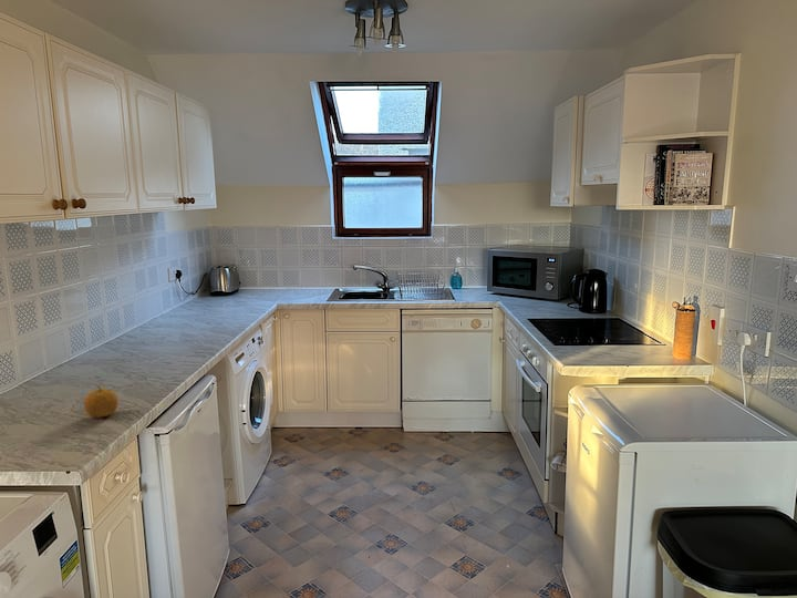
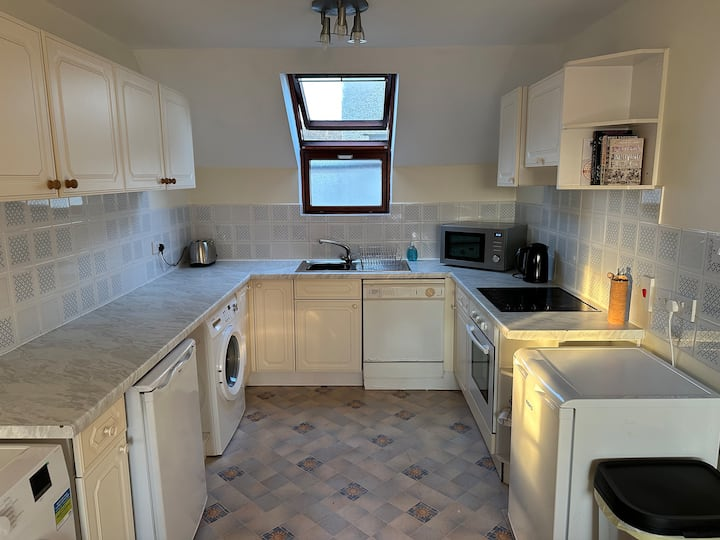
- fruit [83,383,120,419]
